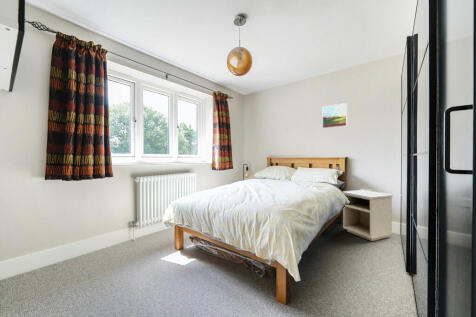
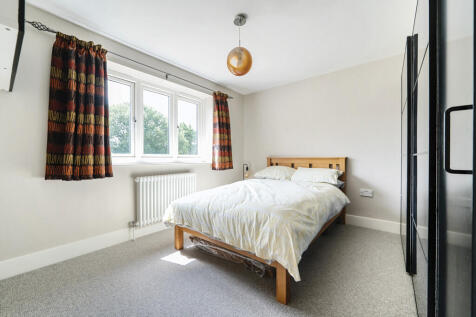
- nightstand [342,189,393,242]
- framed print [322,102,348,129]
